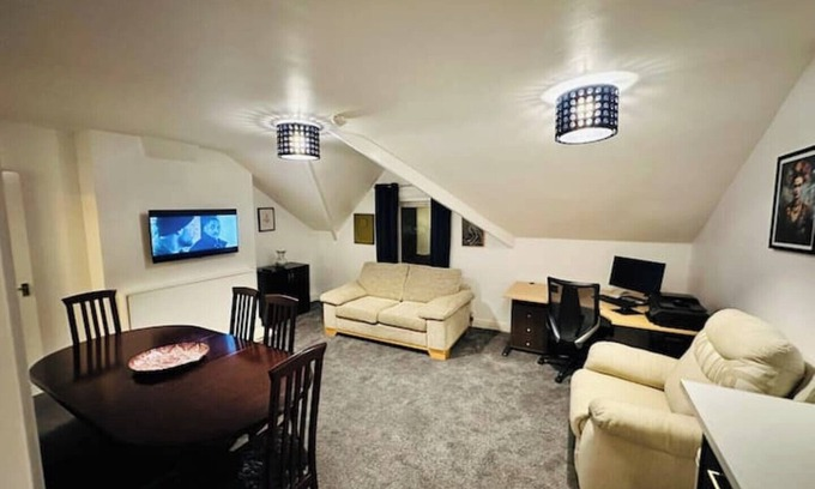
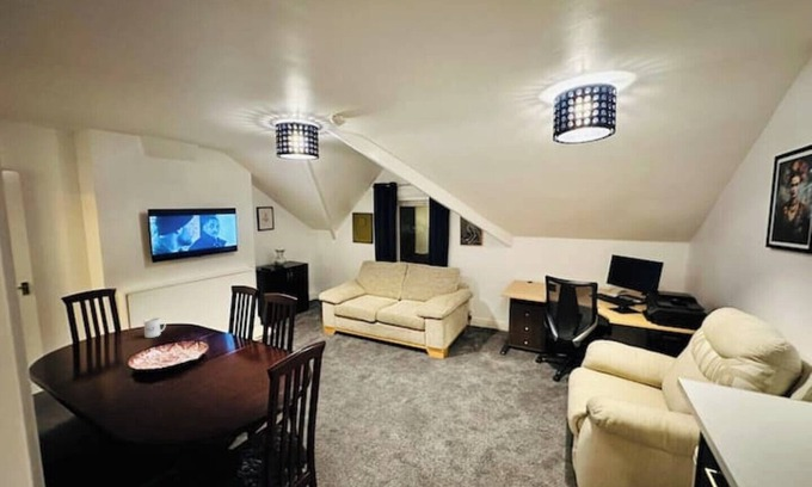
+ mug [143,316,167,339]
